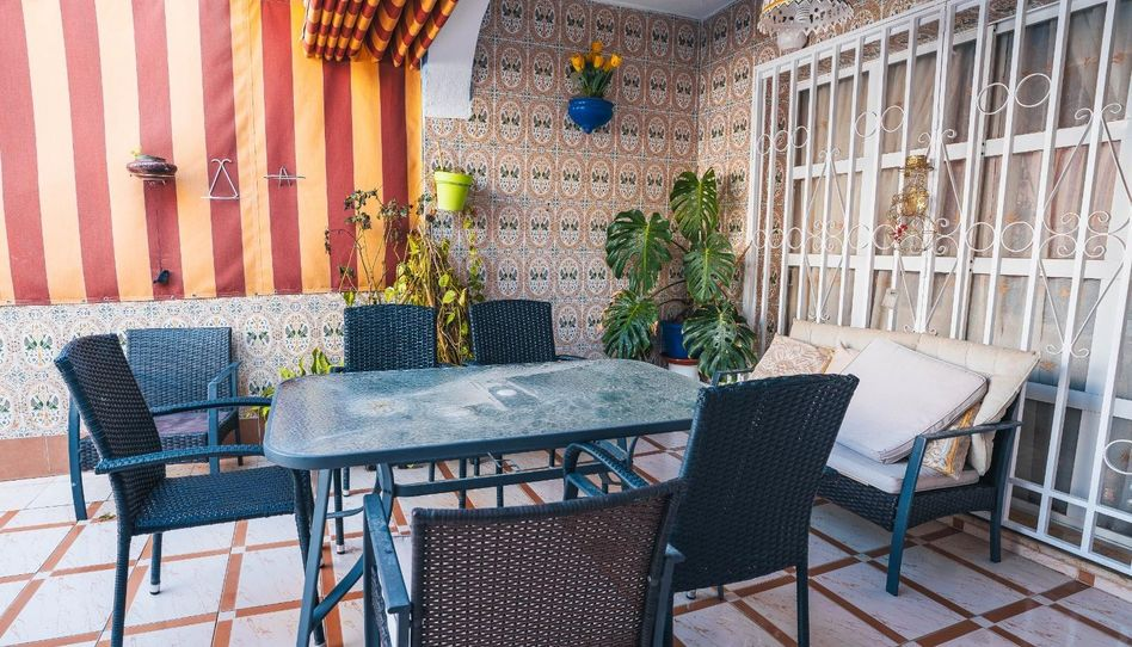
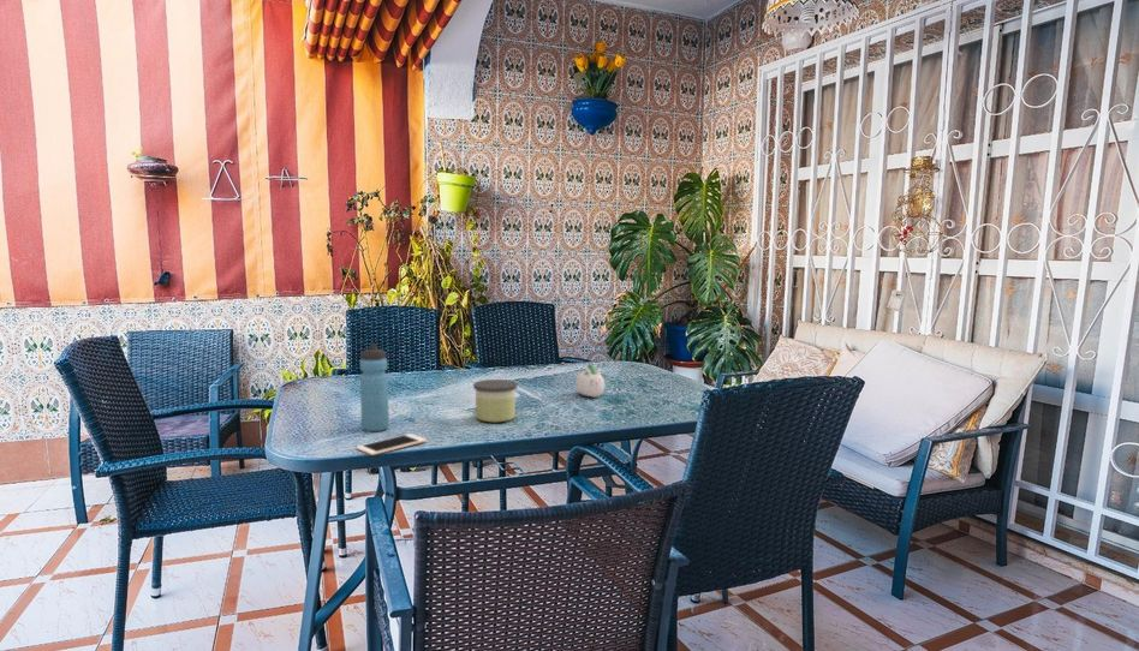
+ candle [472,378,518,424]
+ water bottle [359,342,390,432]
+ cell phone [356,432,428,456]
+ succulent planter [574,363,606,399]
